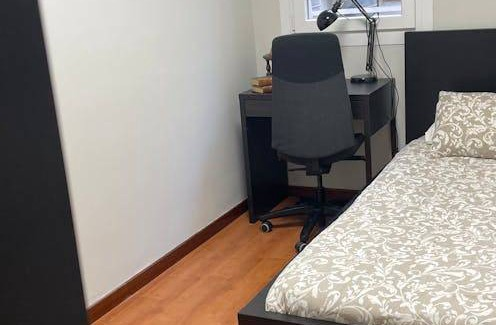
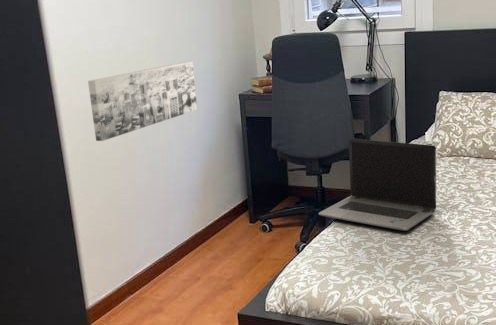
+ wall art [87,60,198,142]
+ laptop computer [318,138,437,232]
